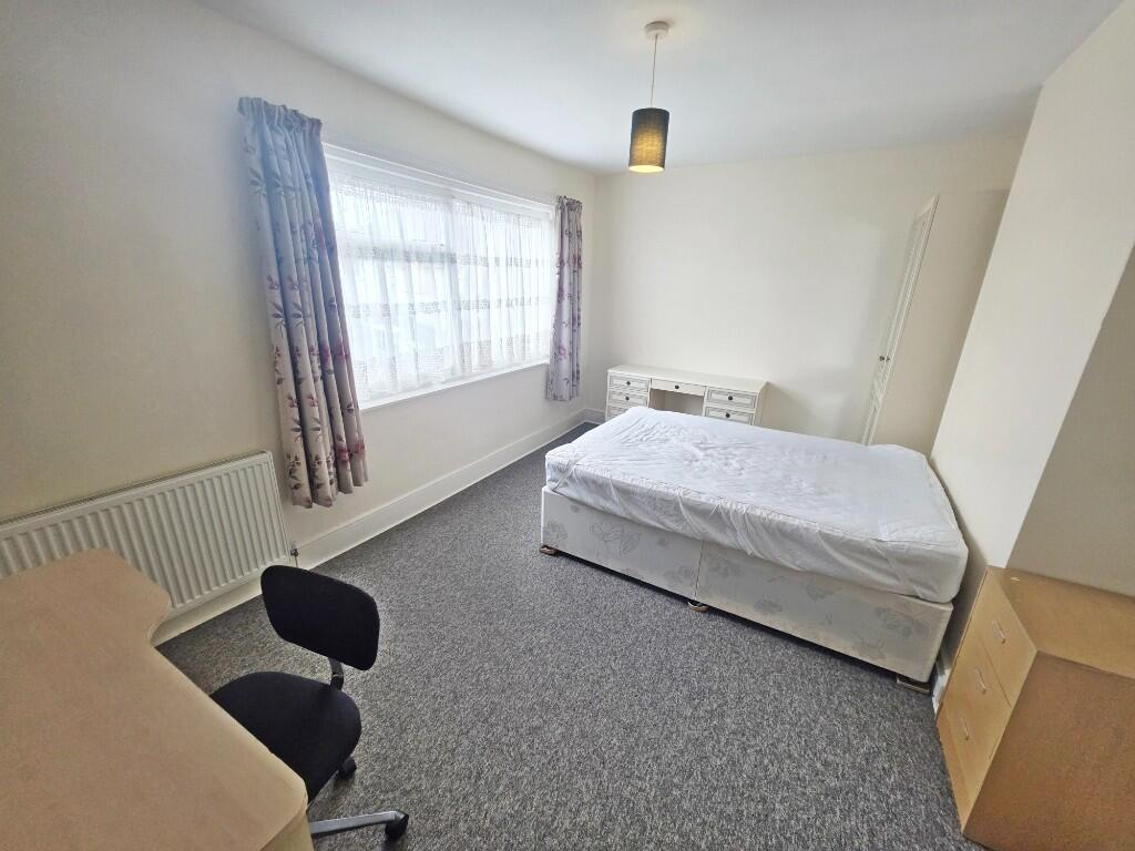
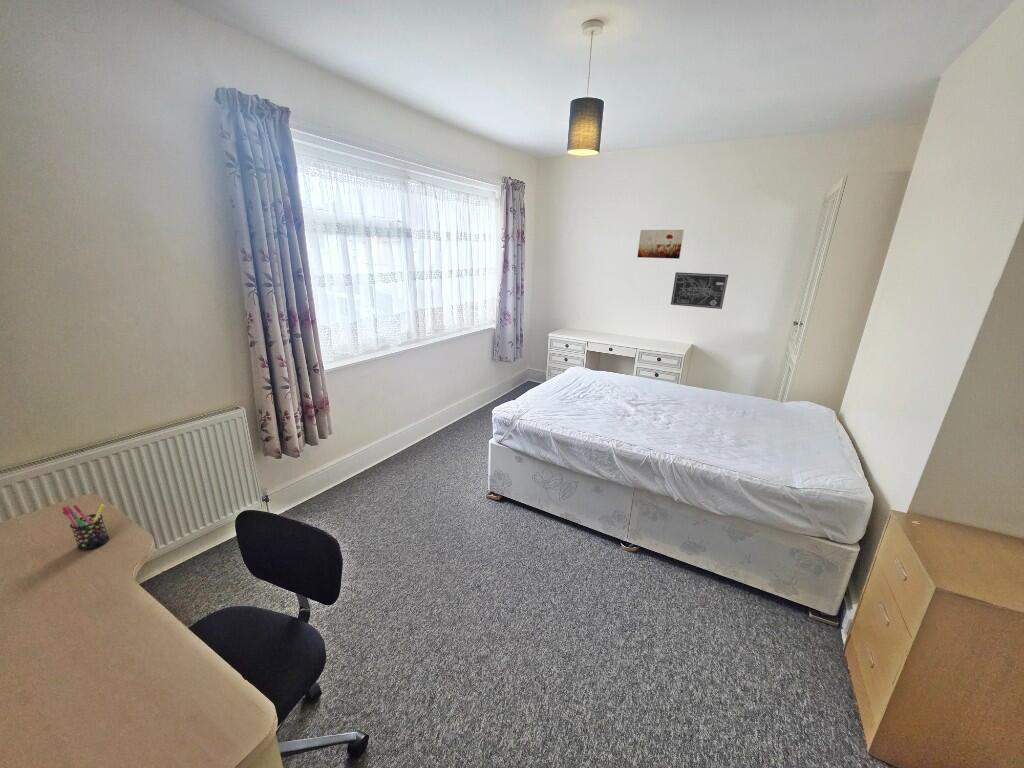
+ pen holder [61,503,110,551]
+ wall art [636,229,685,260]
+ wall art [670,271,729,310]
